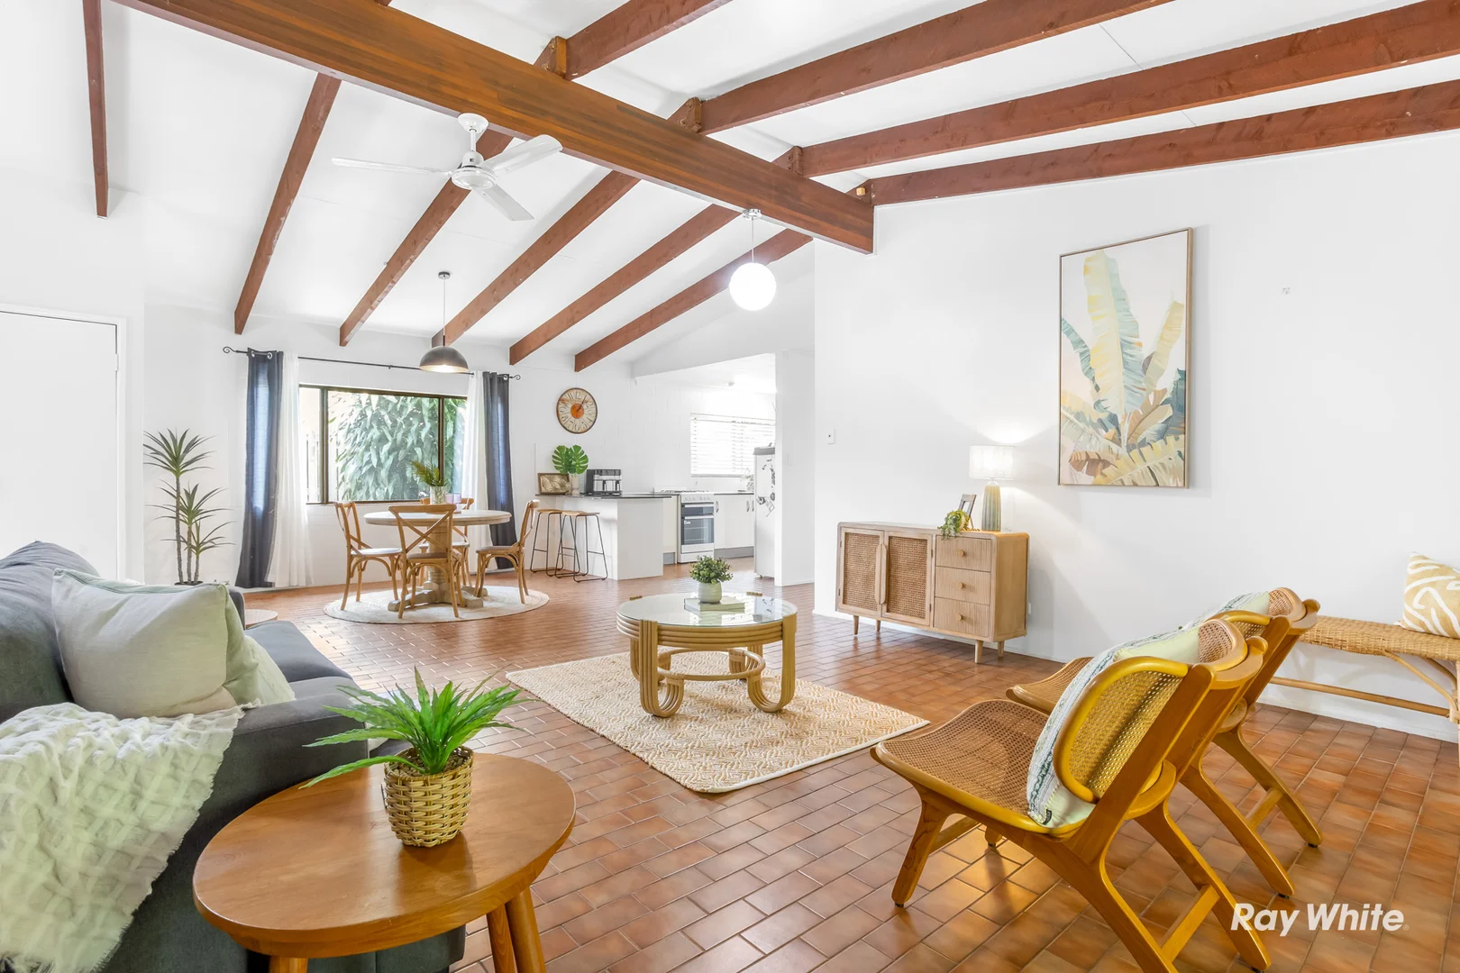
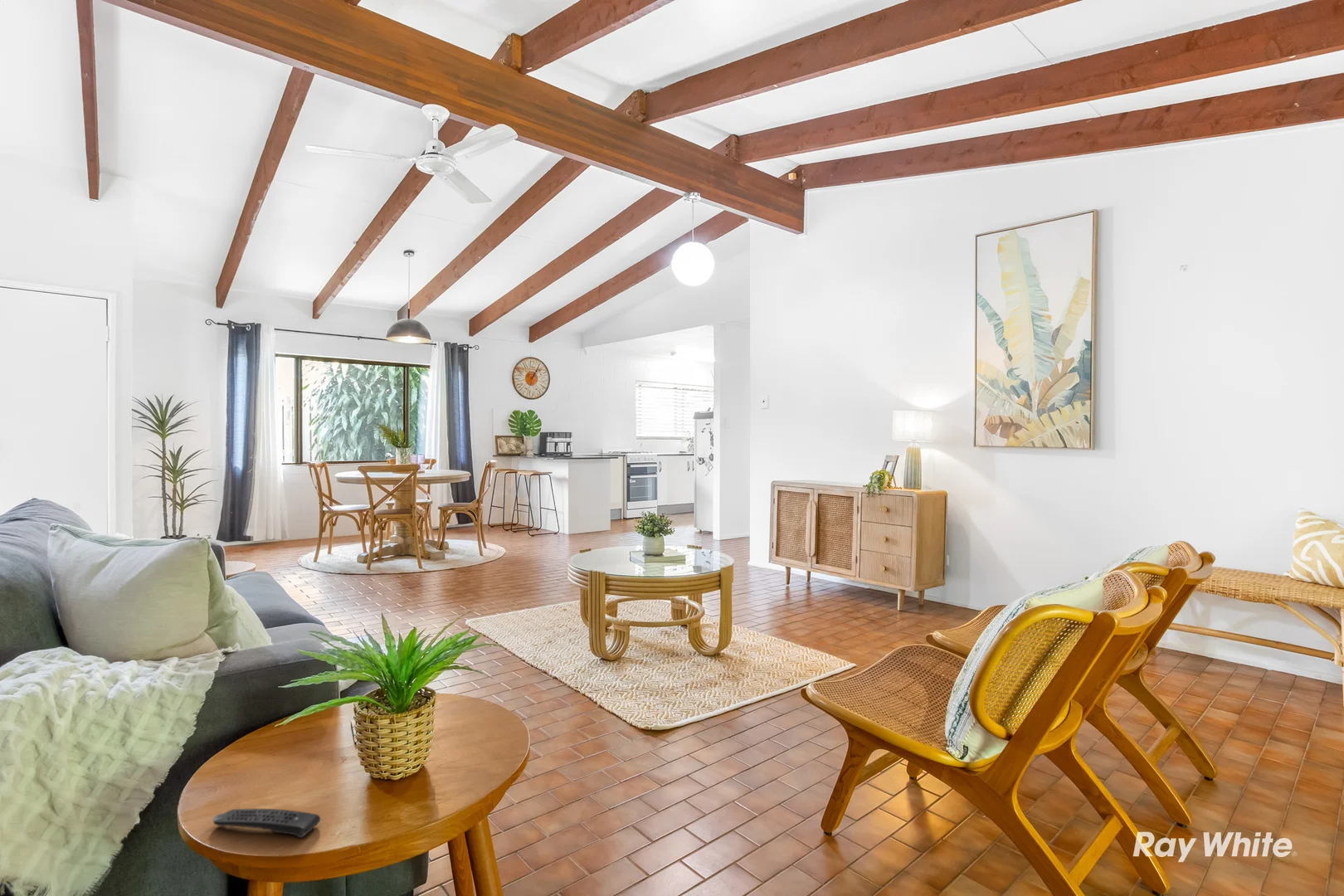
+ remote control [212,808,321,839]
